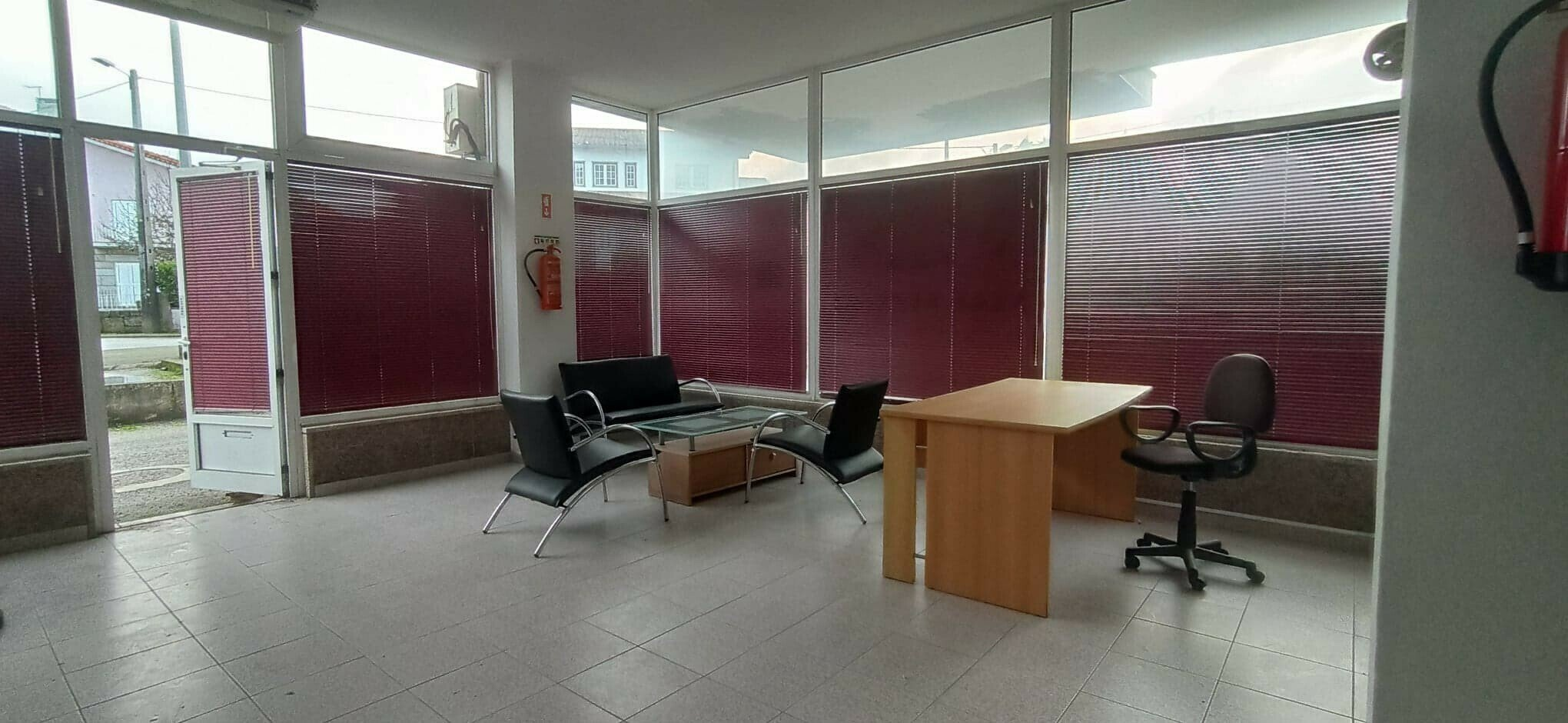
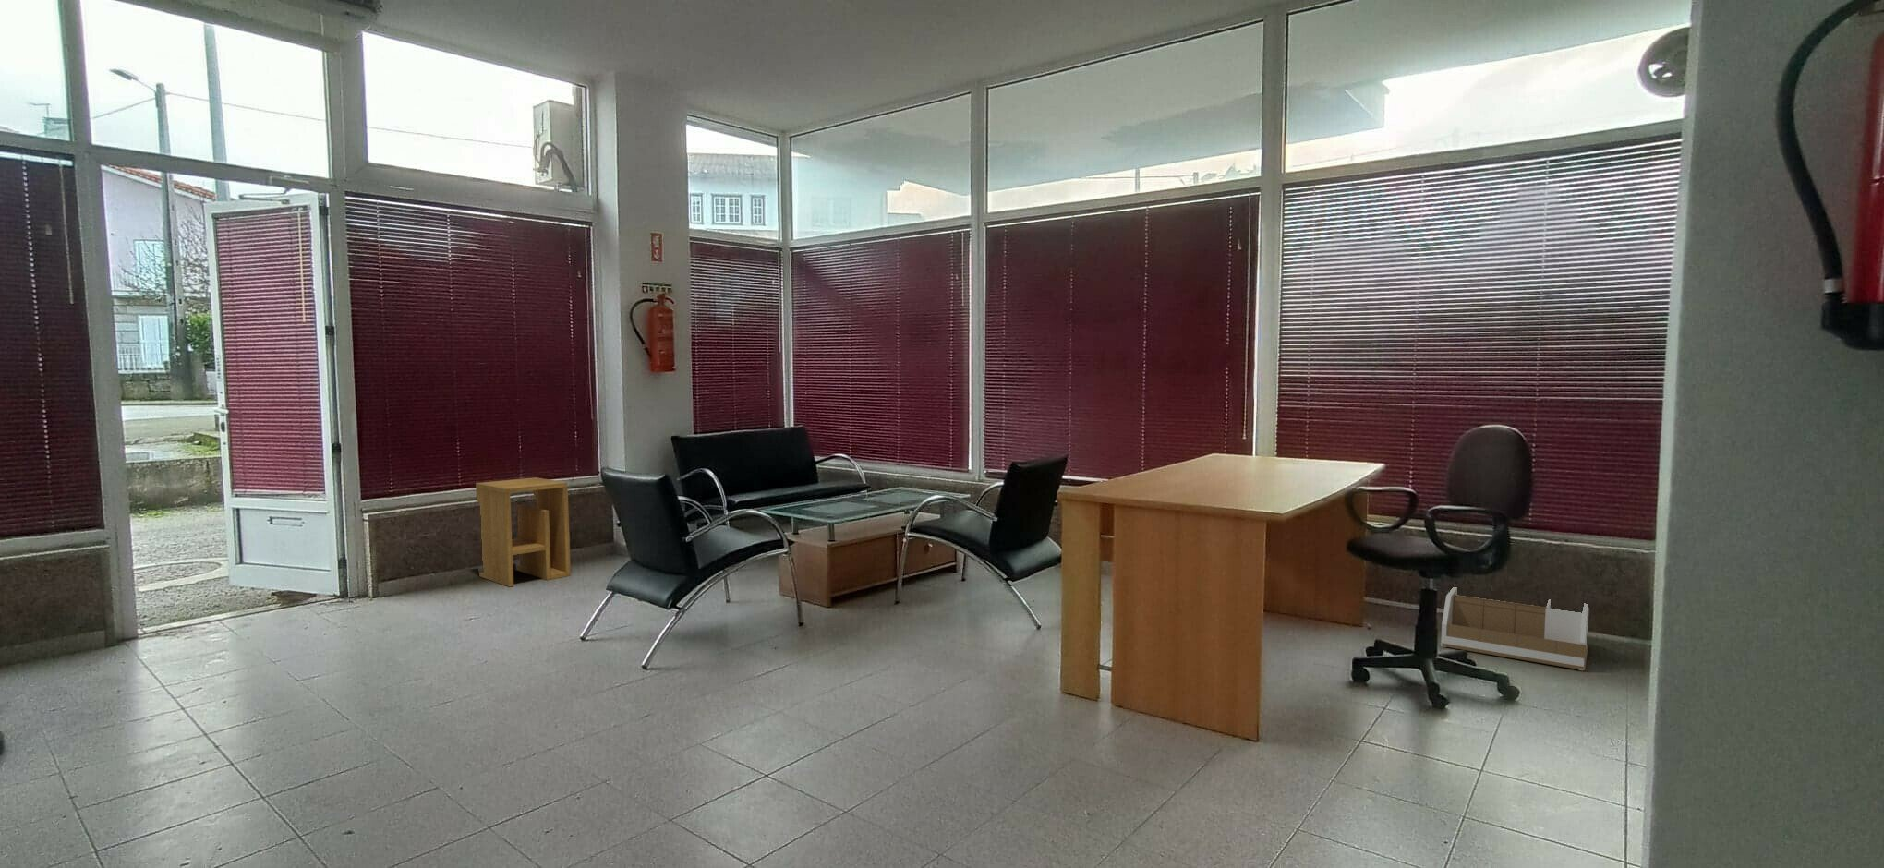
+ storage bin [1439,587,1590,671]
+ side table [475,477,572,588]
